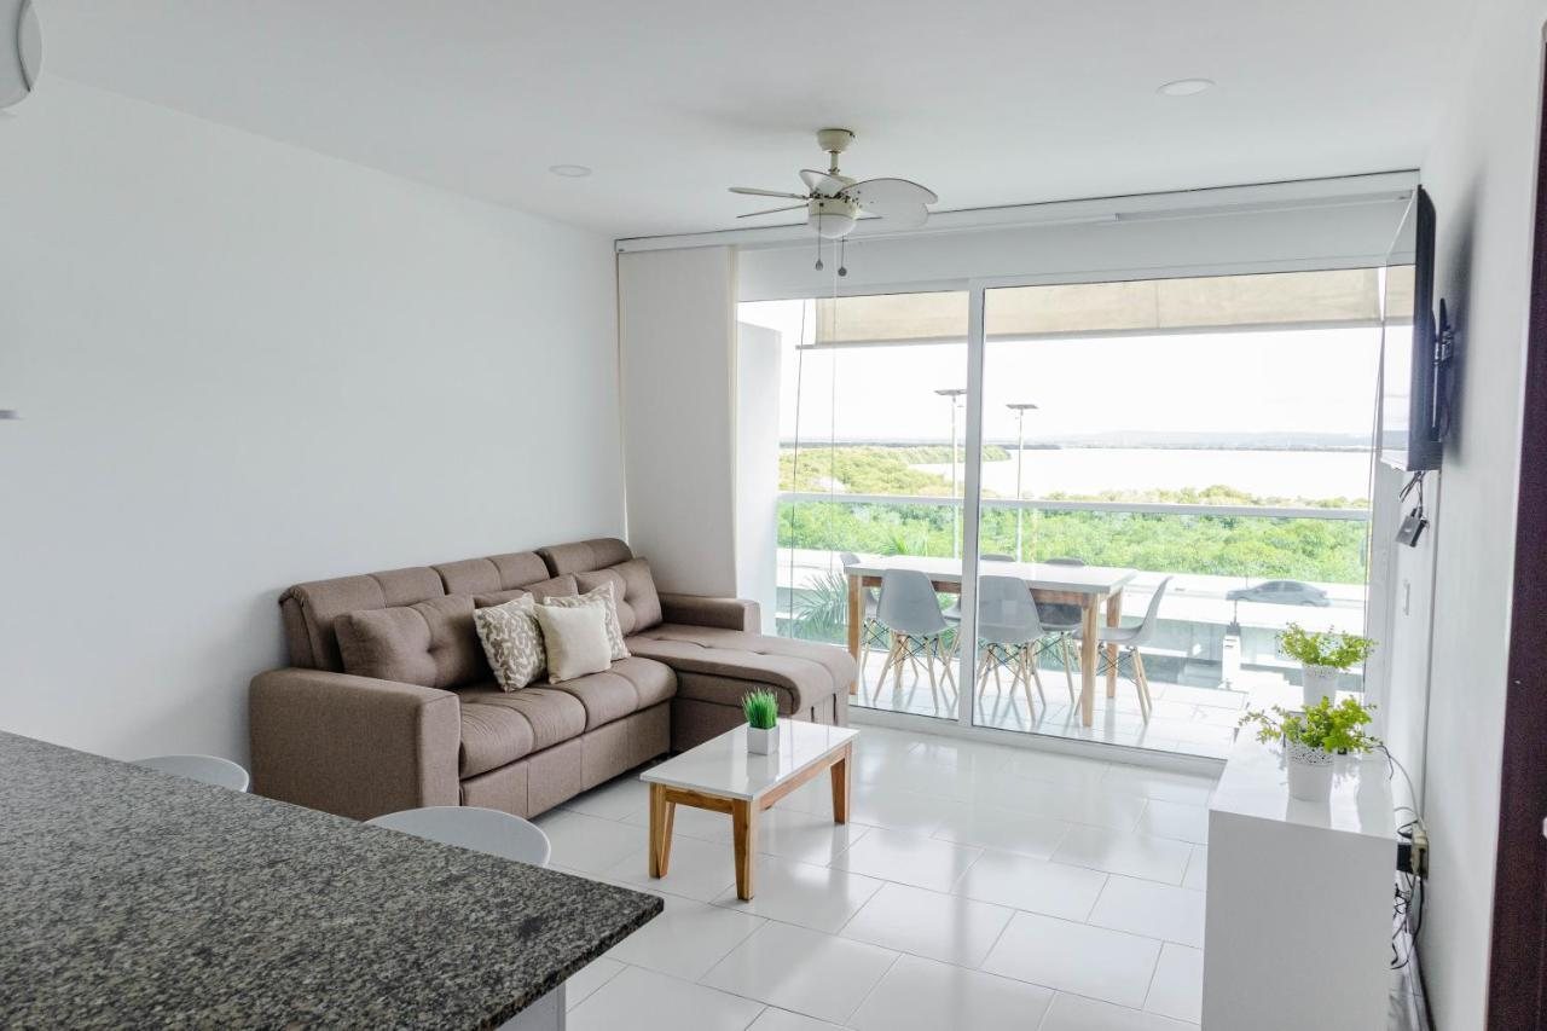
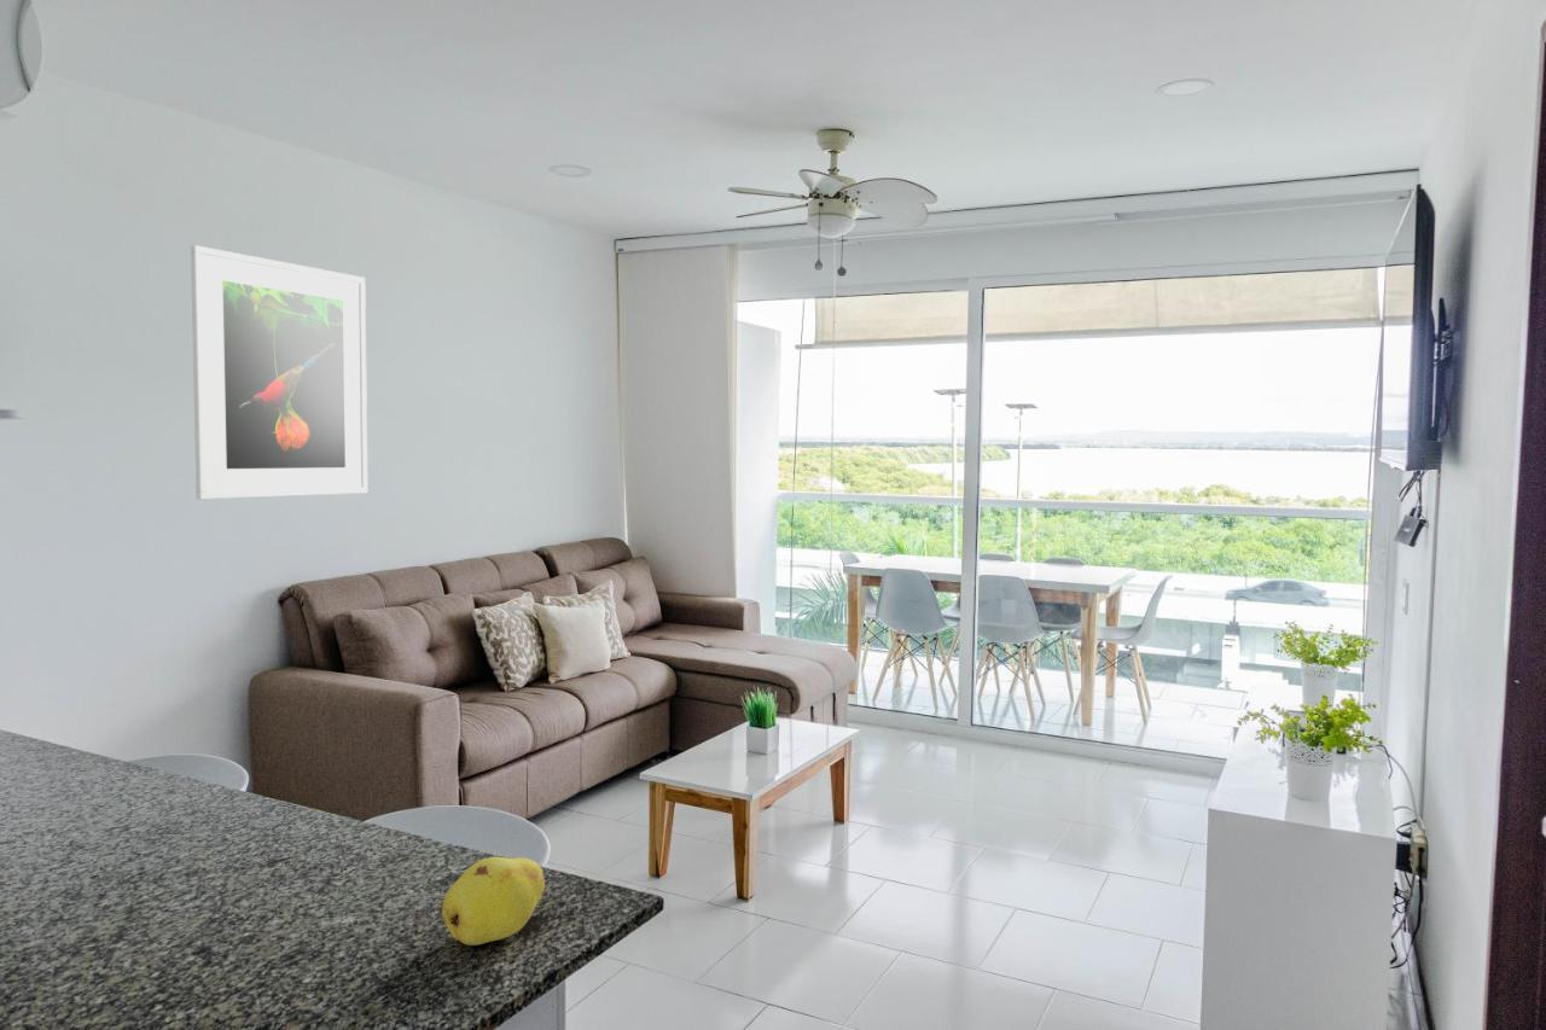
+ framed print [190,244,368,501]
+ fruit [441,856,546,947]
